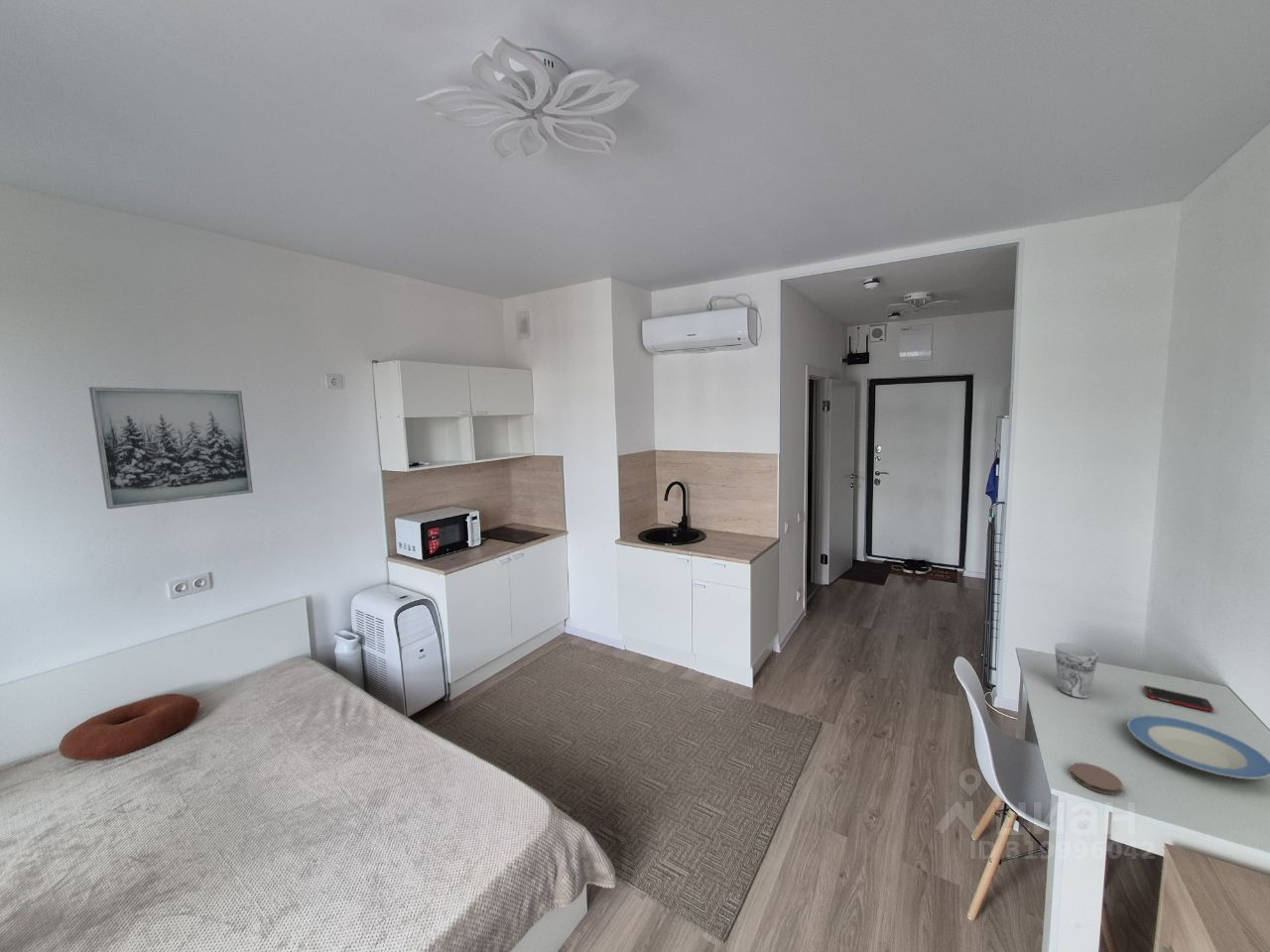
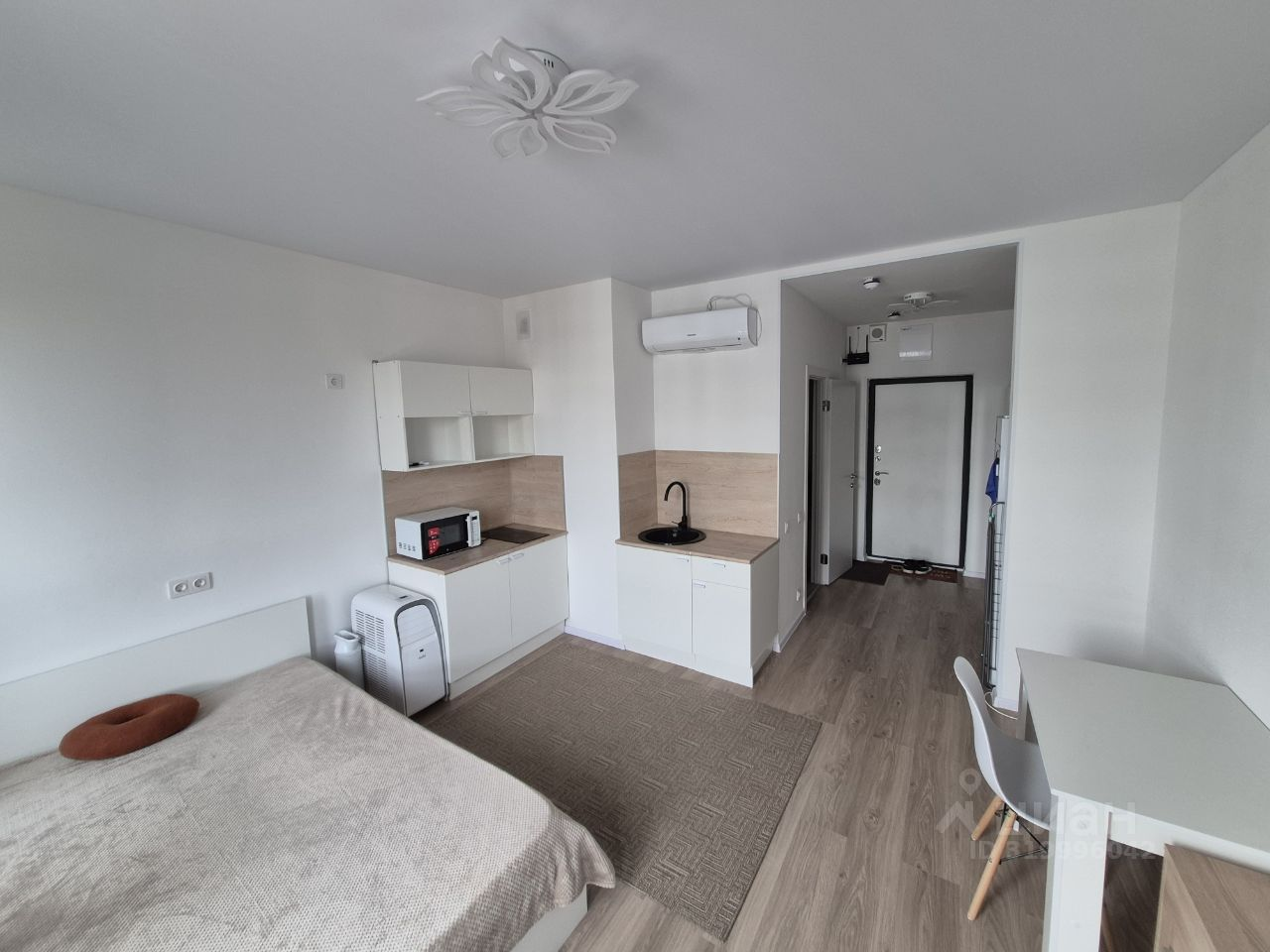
- cell phone [1143,685,1214,713]
- cup [1054,642,1099,699]
- wall art [88,386,254,510]
- coaster [1070,762,1123,795]
- plate [1126,714,1270,780]
